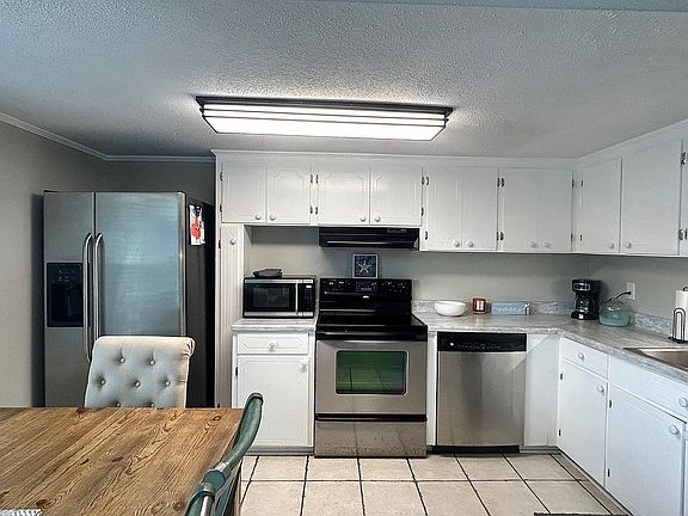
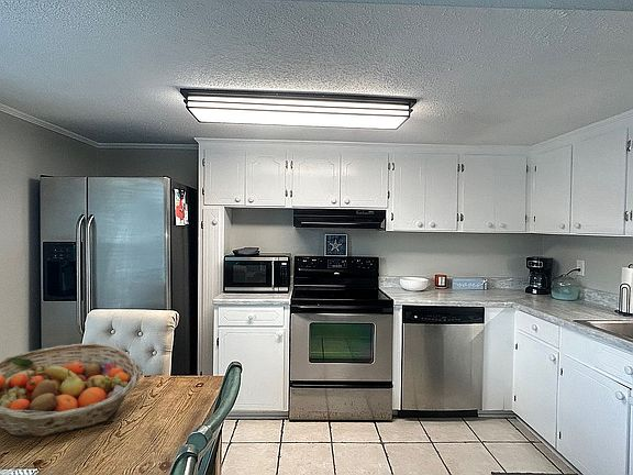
+ fruit basket [0,342,142,439]
